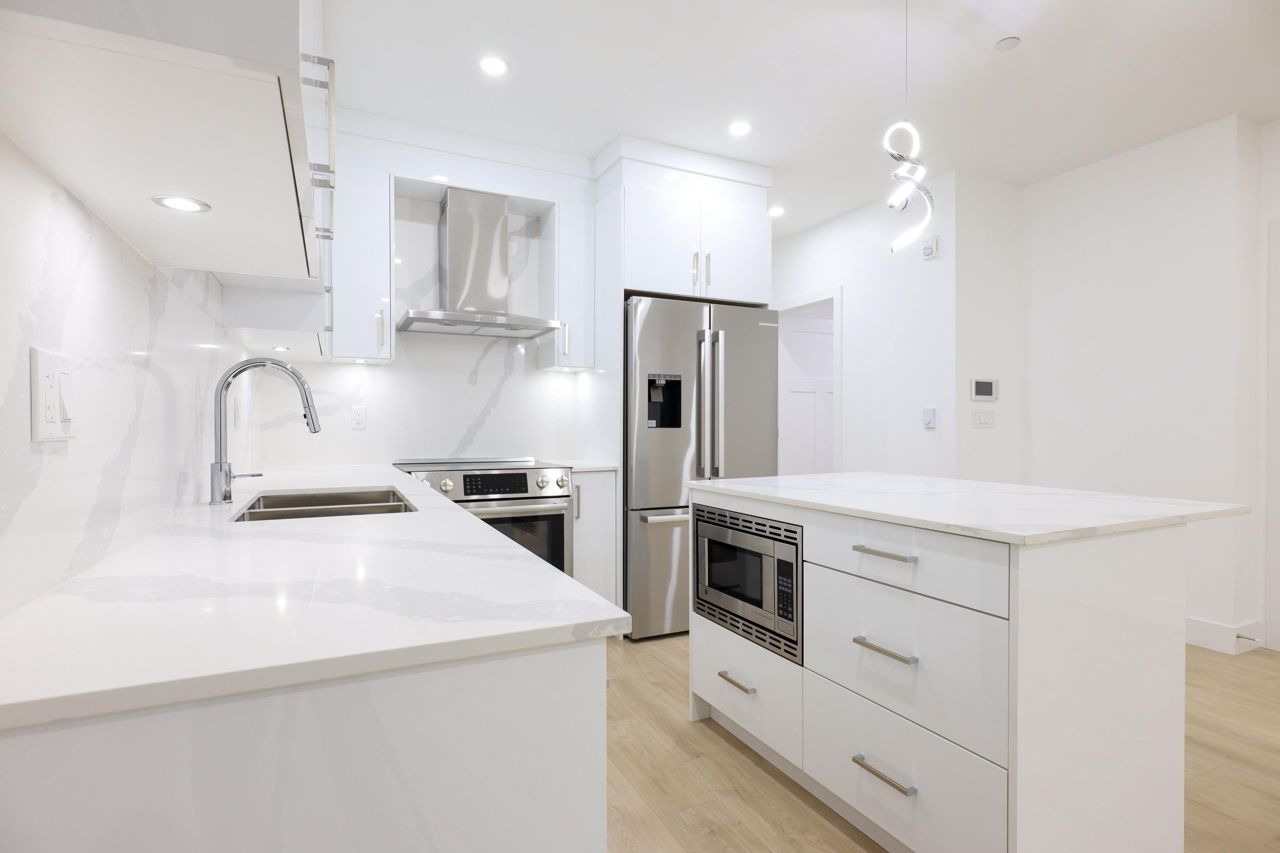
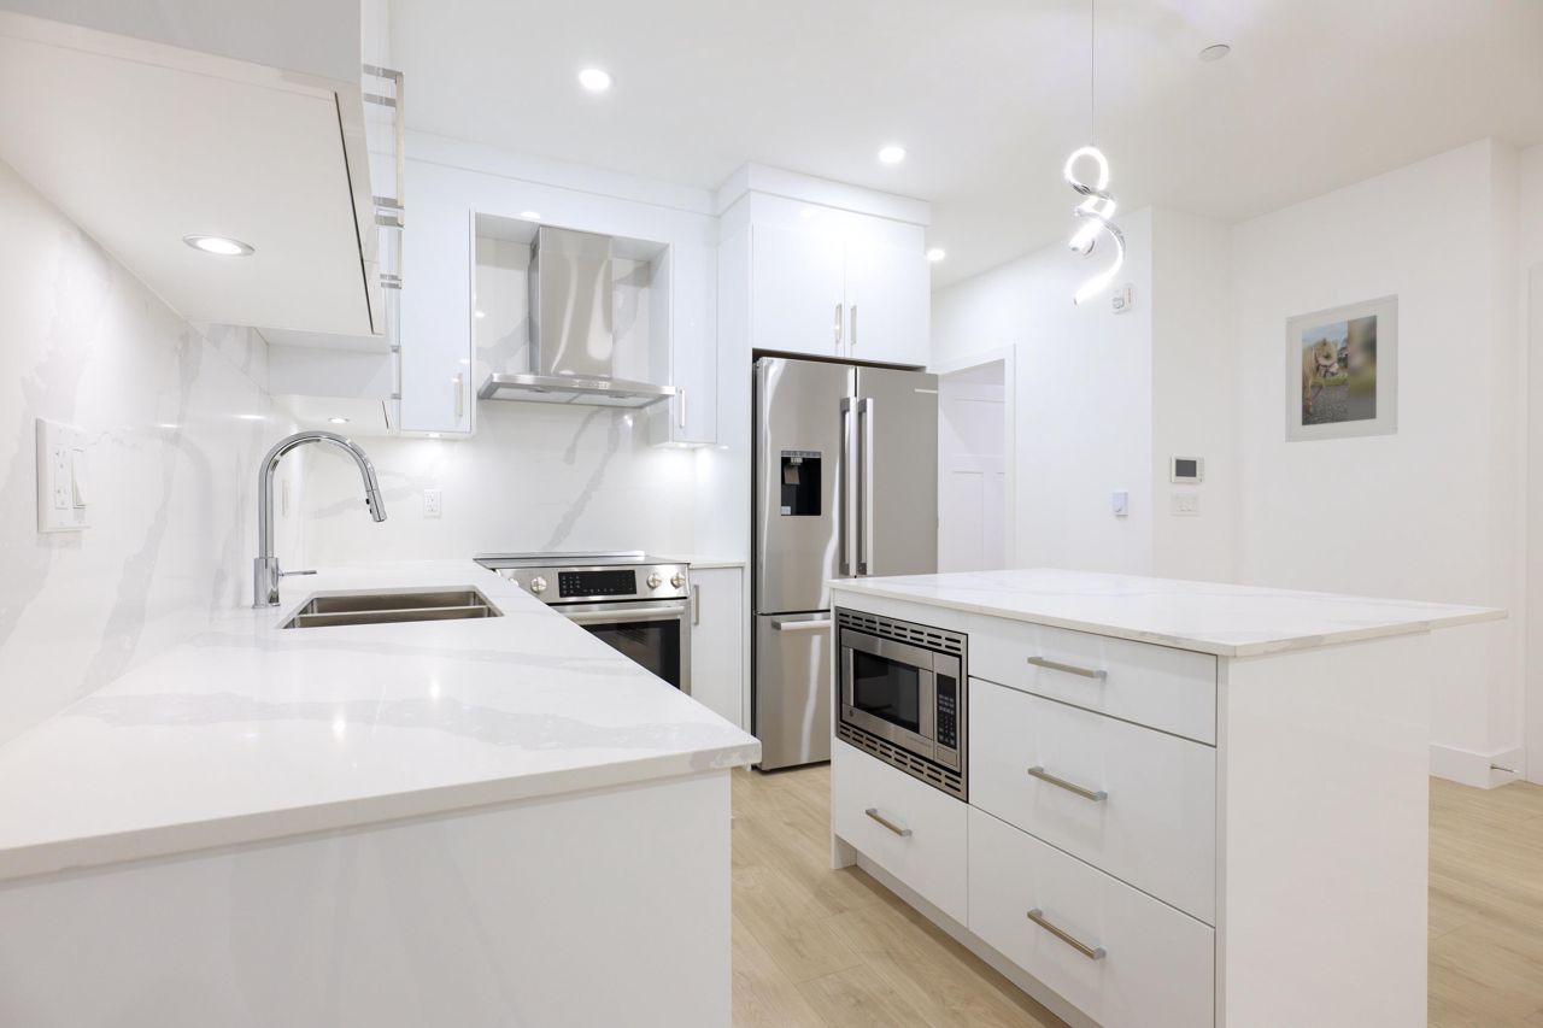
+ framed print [1284,293,1400,443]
